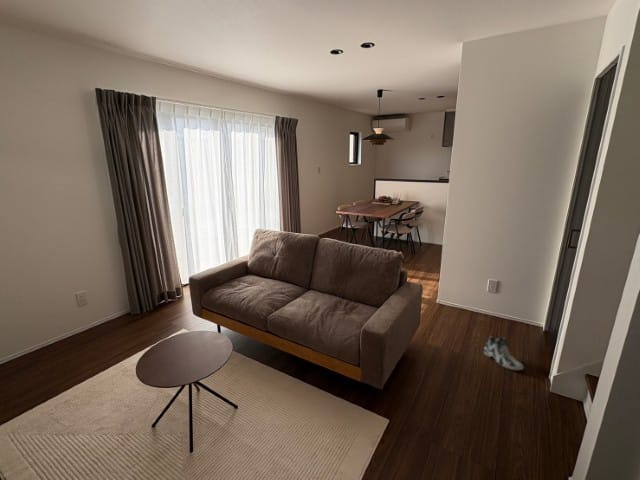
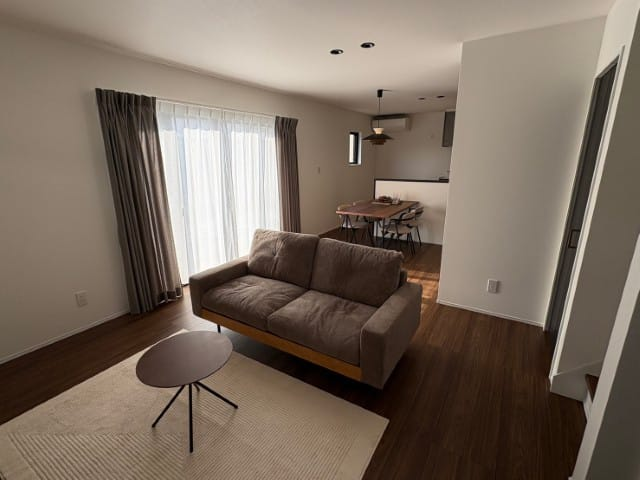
- sneaker [483,335,525,371]
